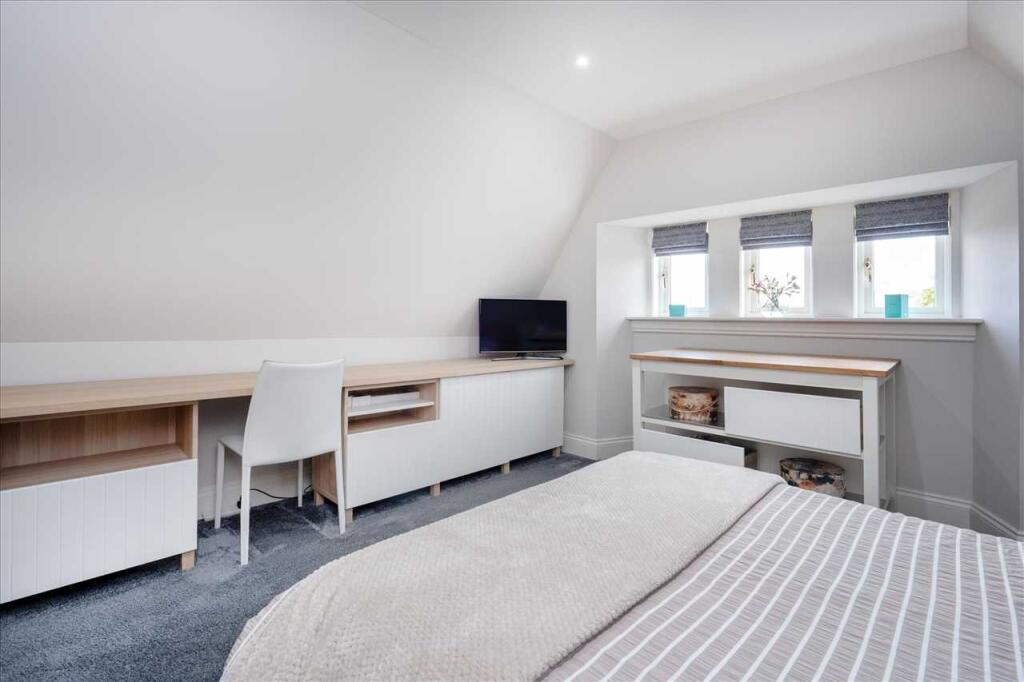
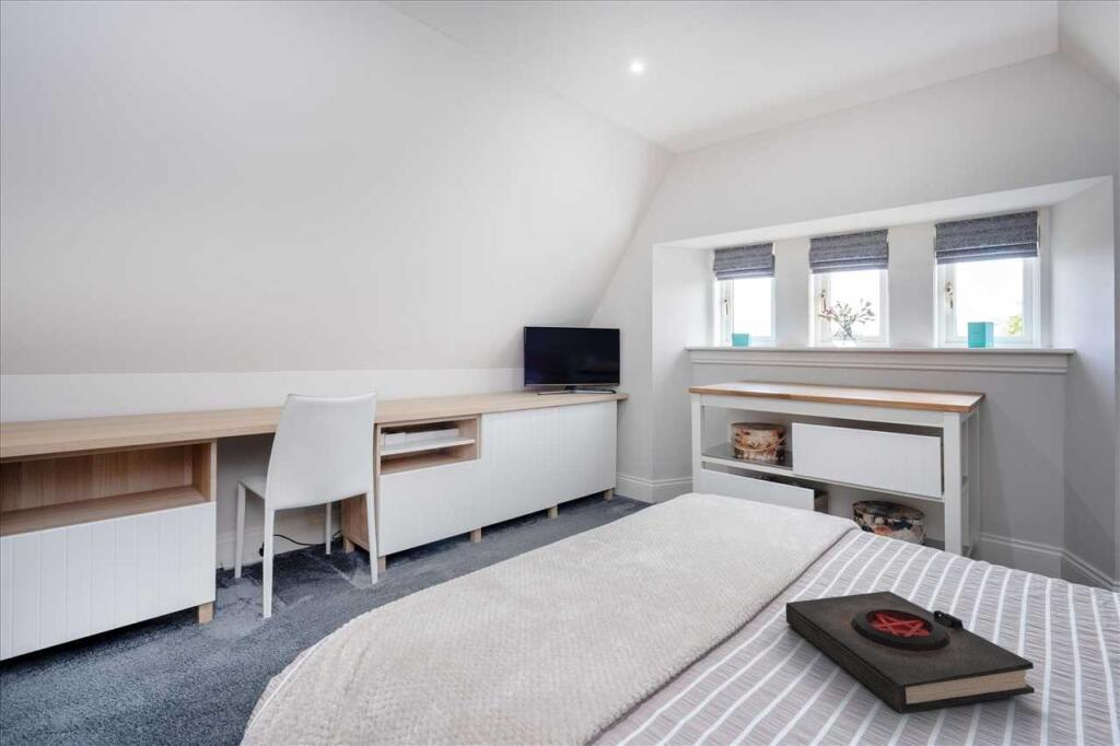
+ book [784,590,1036,714]
